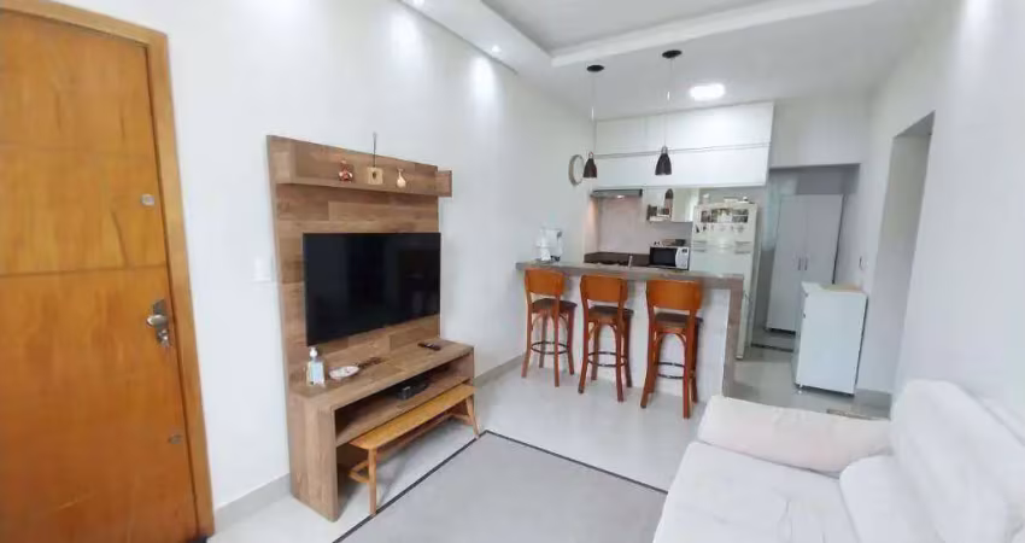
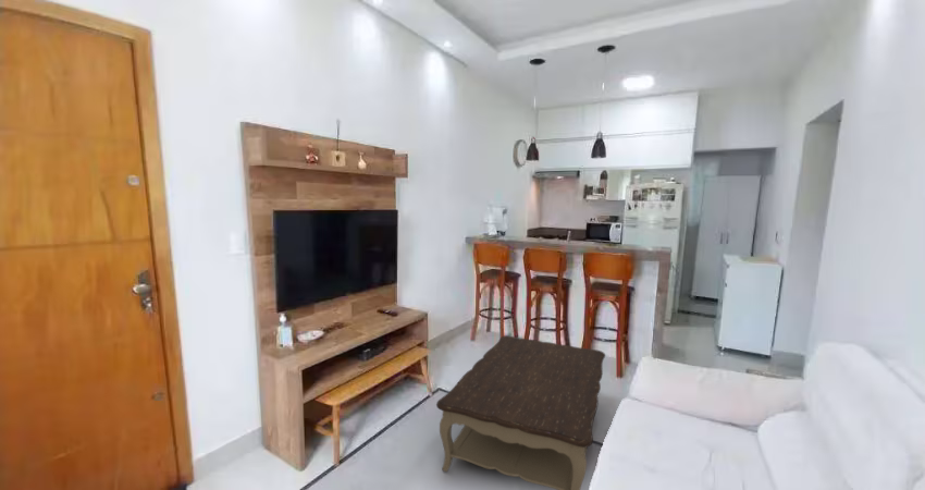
+ coffee table [435,334,606,490]
